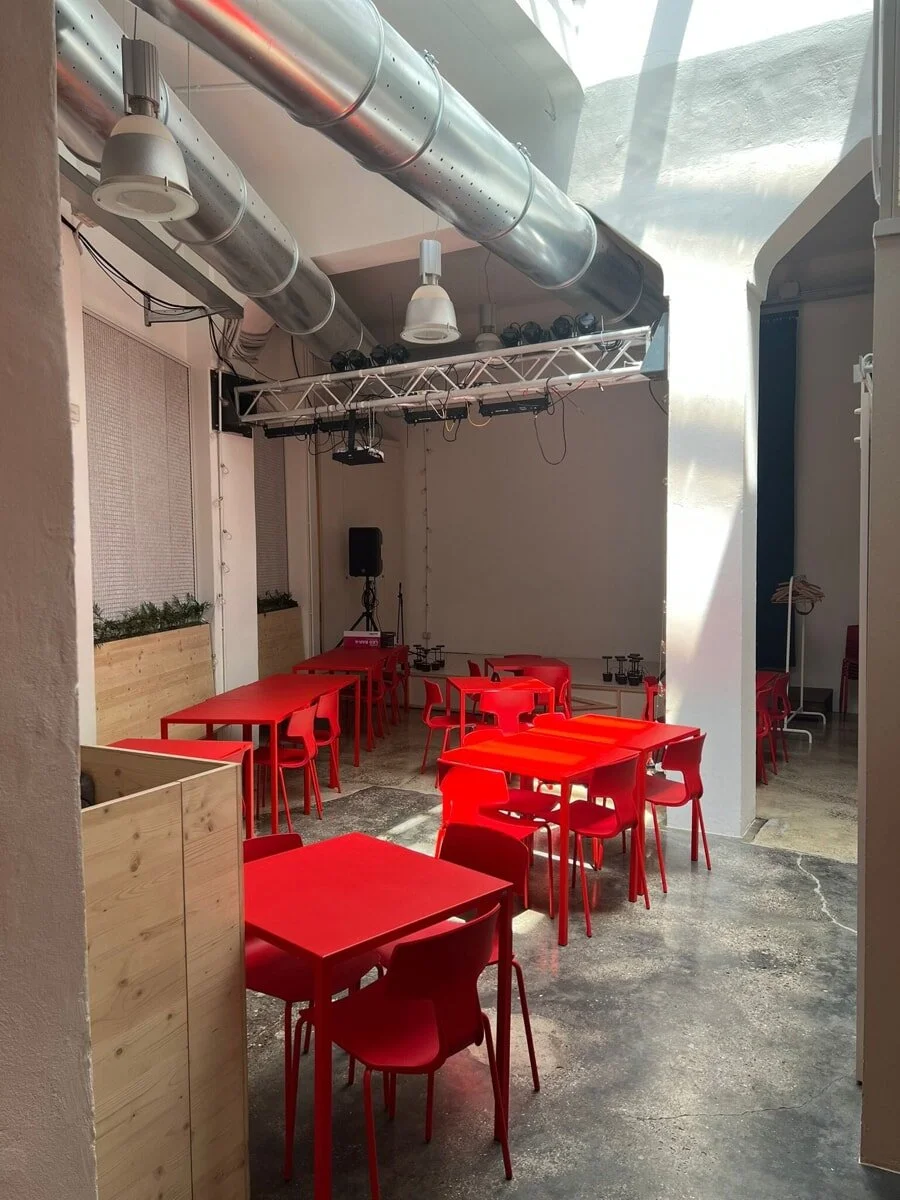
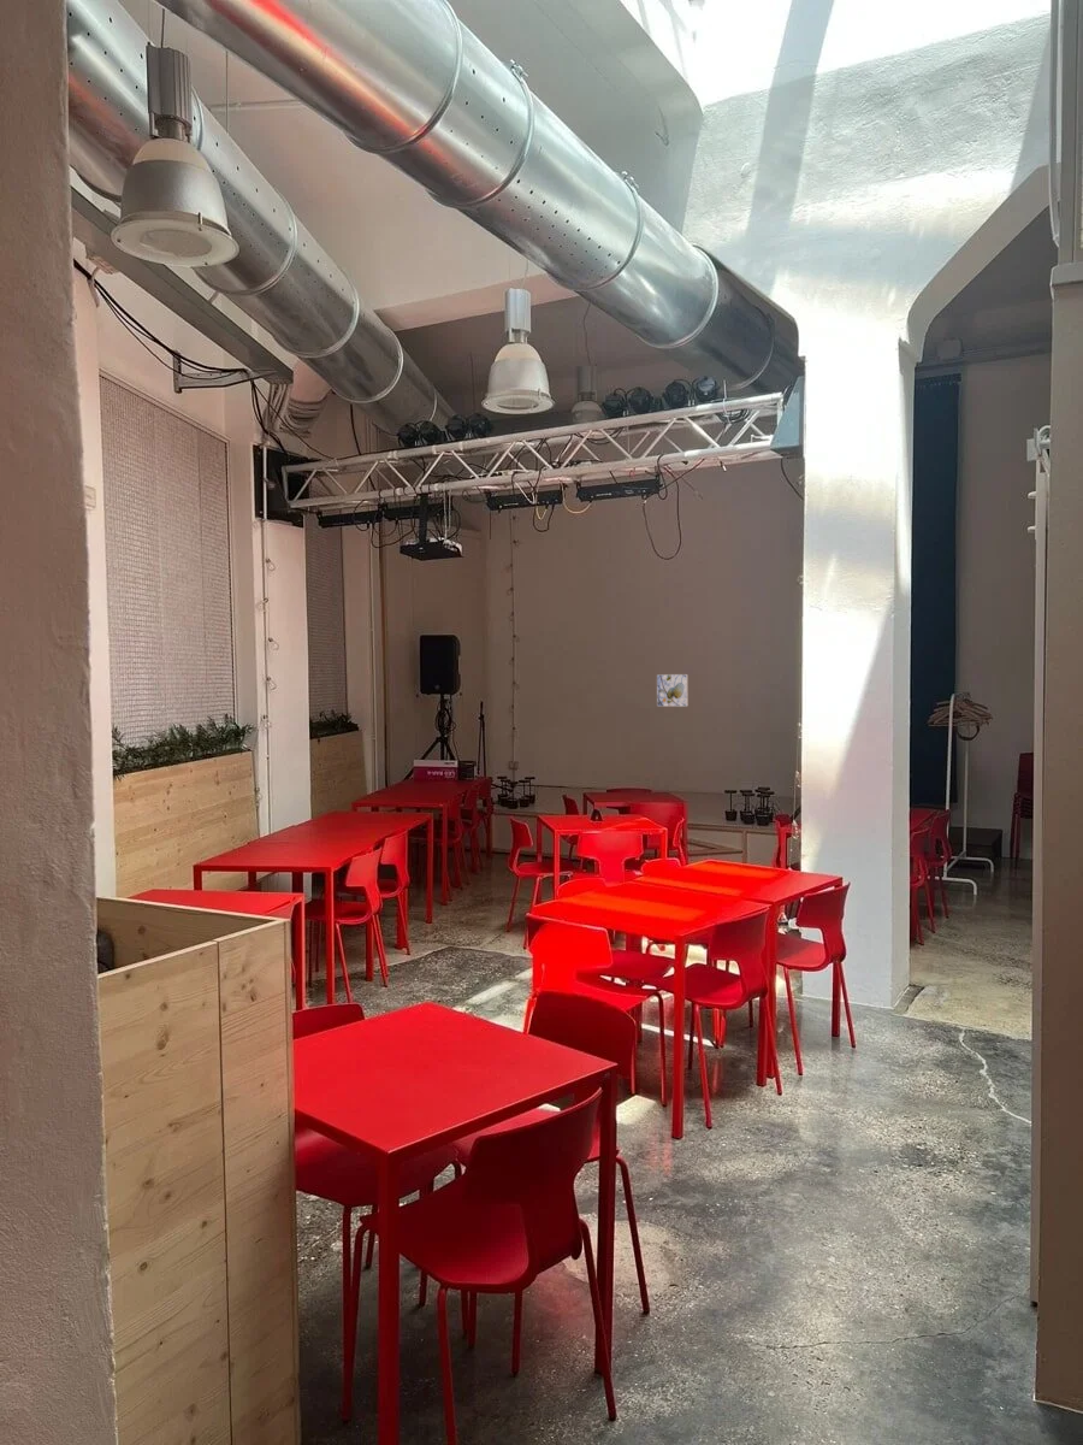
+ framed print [656,673,690,708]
